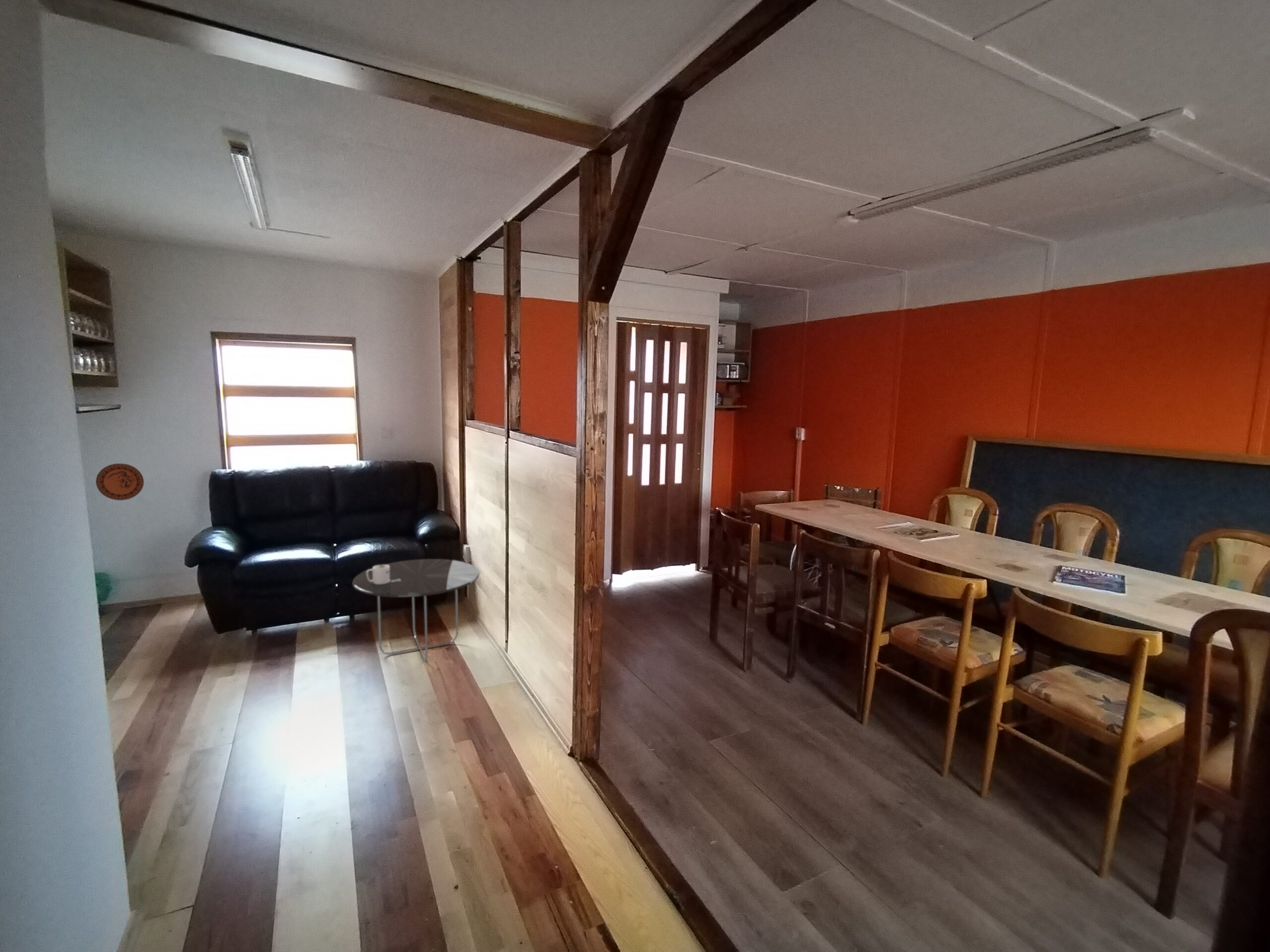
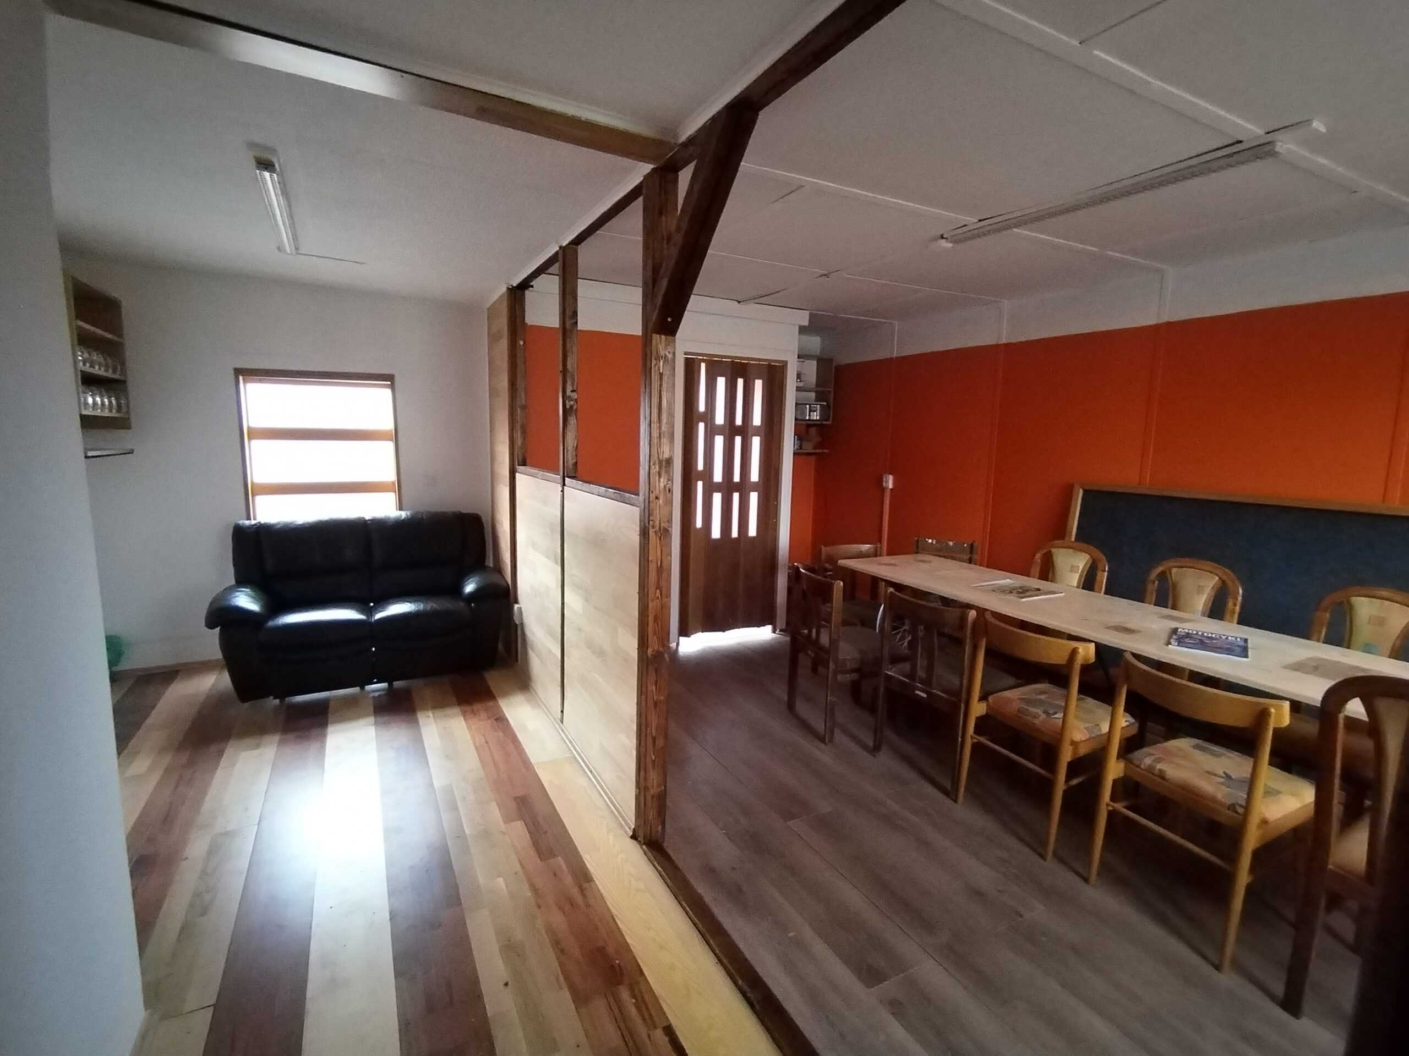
- decorative plate [95,463,144,501]
- mug [367,564,390,585]
- side table [352,558,480,661]
